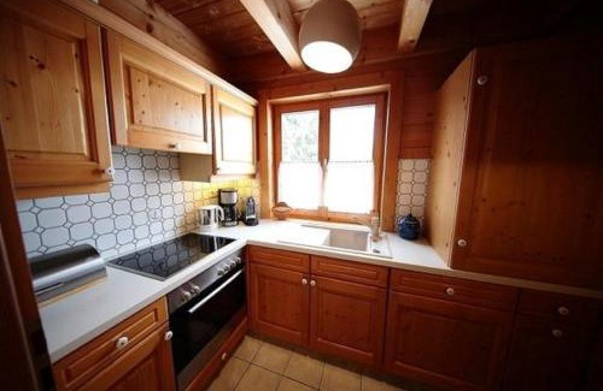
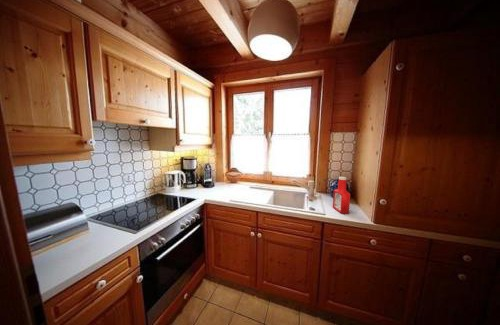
+ soap bottle [332,176,351,215]
